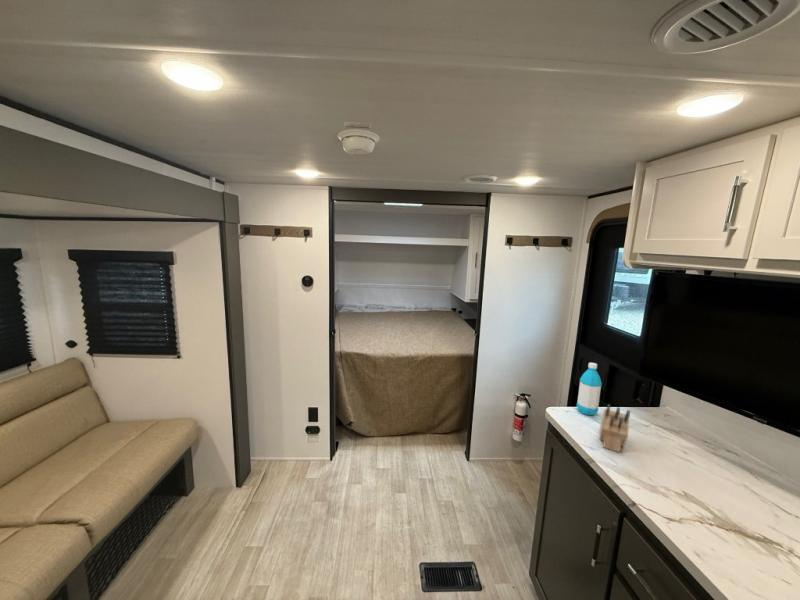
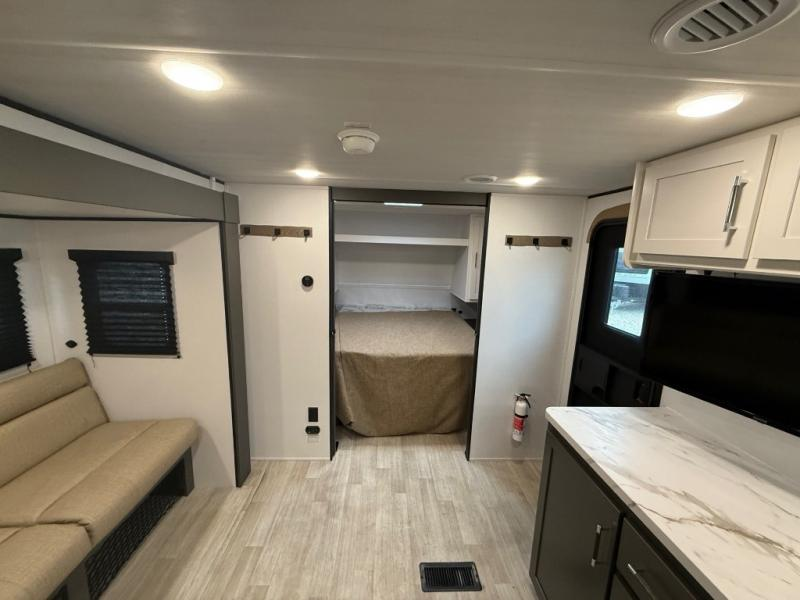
- knife block [599,403,631,453]
- water bottle [576,362,603,416]
